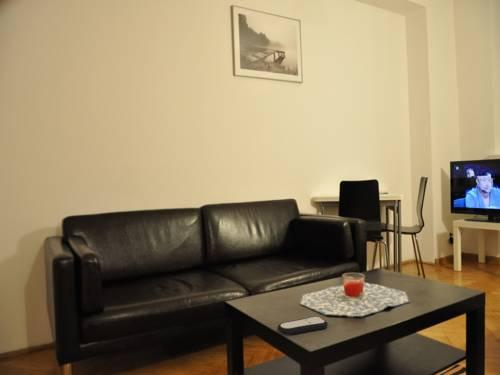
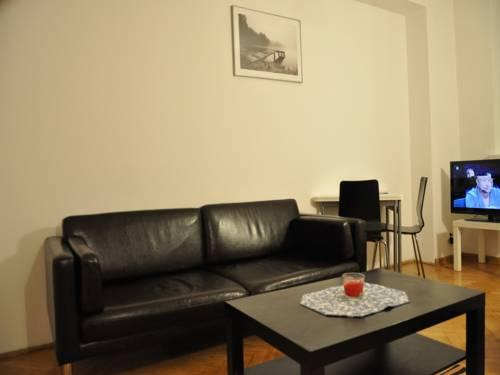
- remote control [277,315,329,336]
